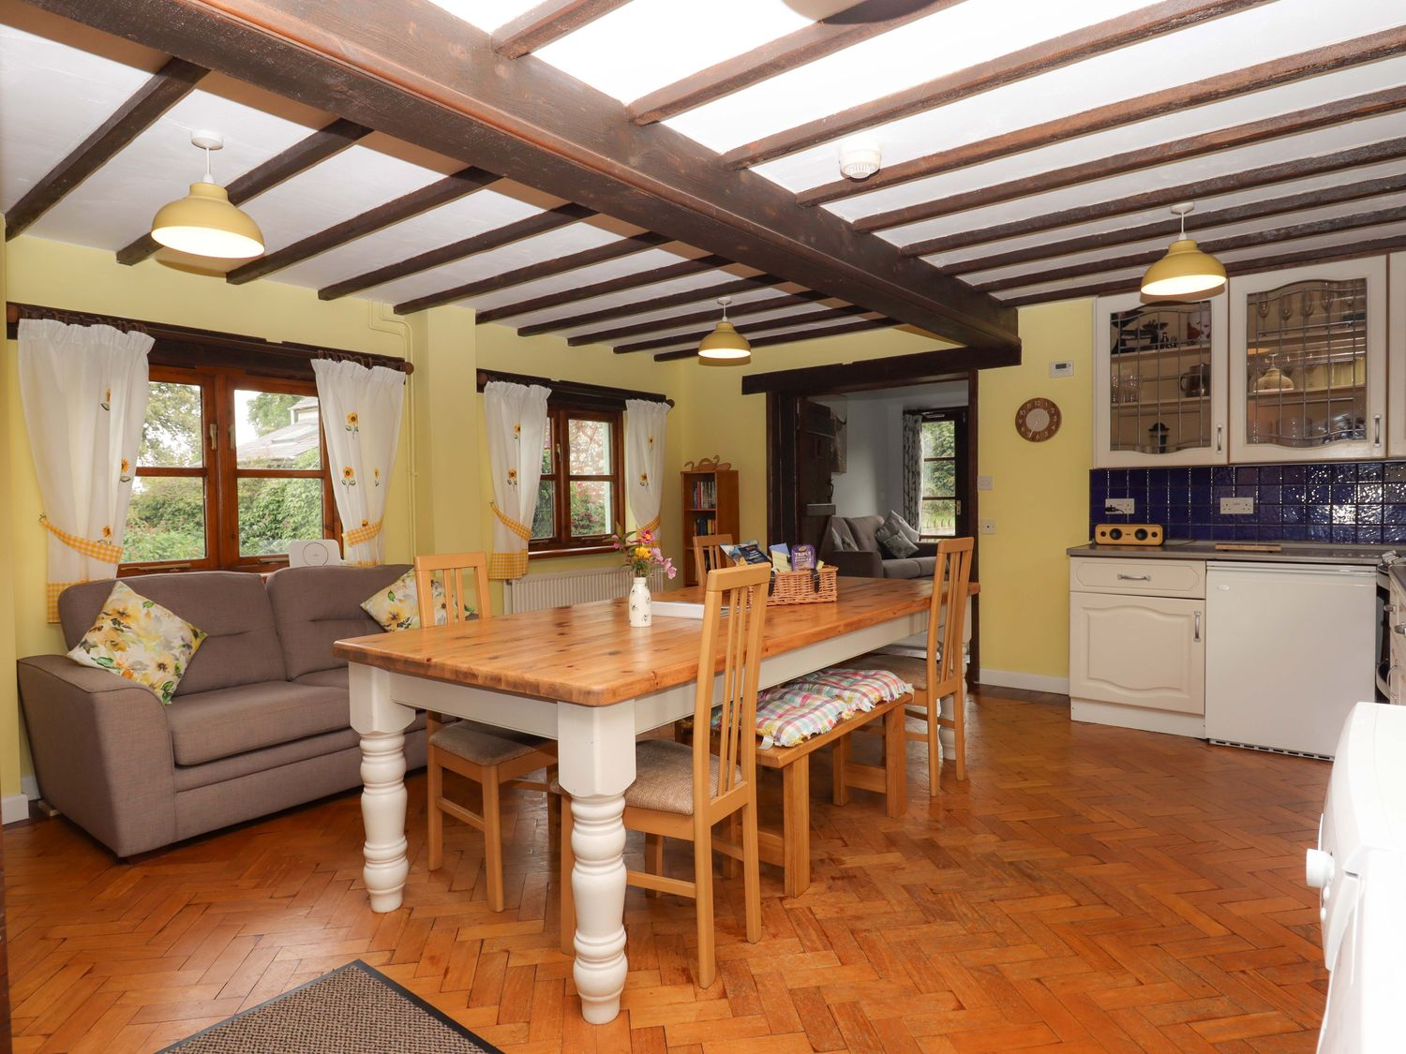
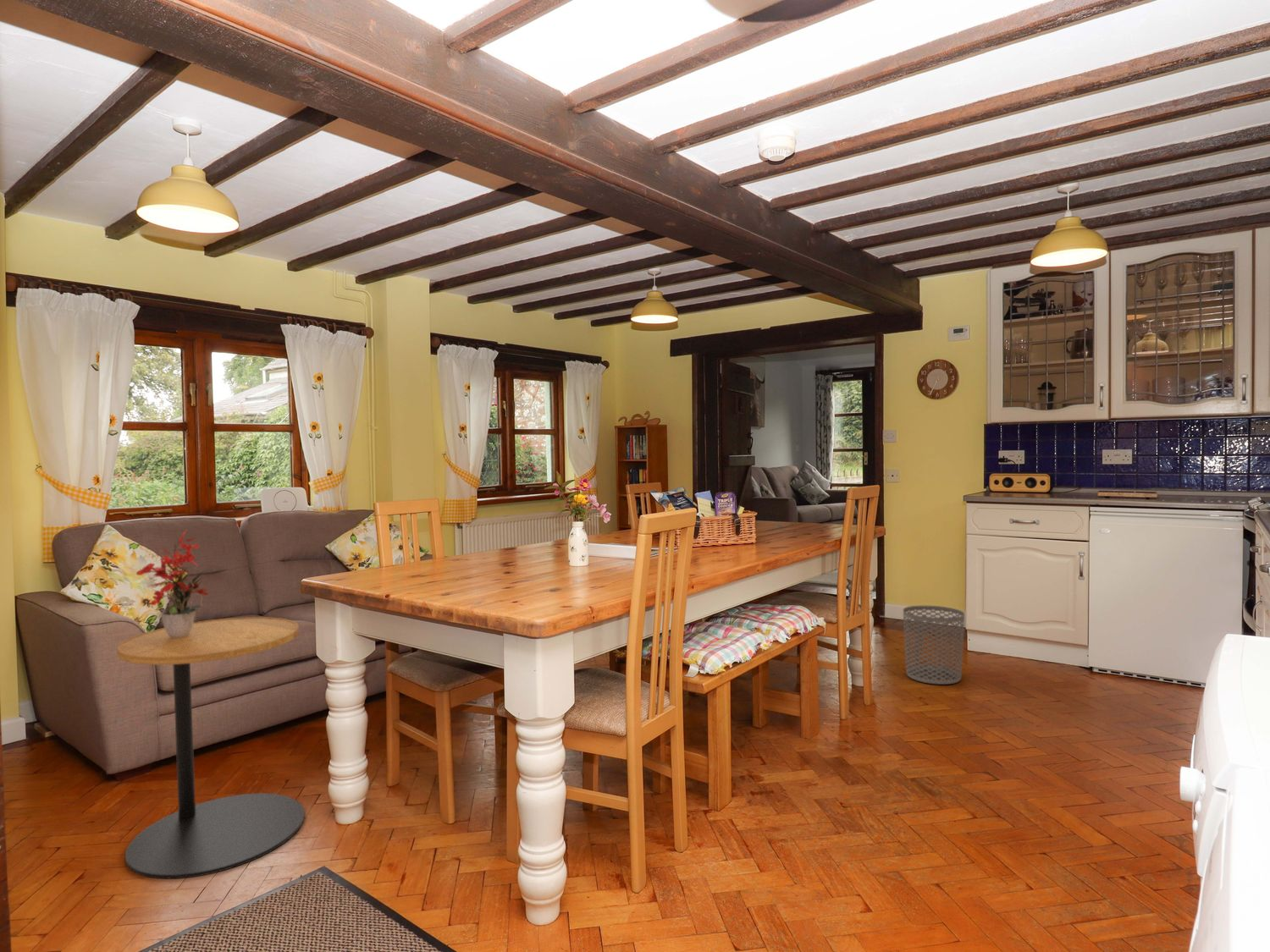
+ waste bin [903,605,965,685]
+ potted flower [135,528,210,638]
+ side table [116,616,306,880]
